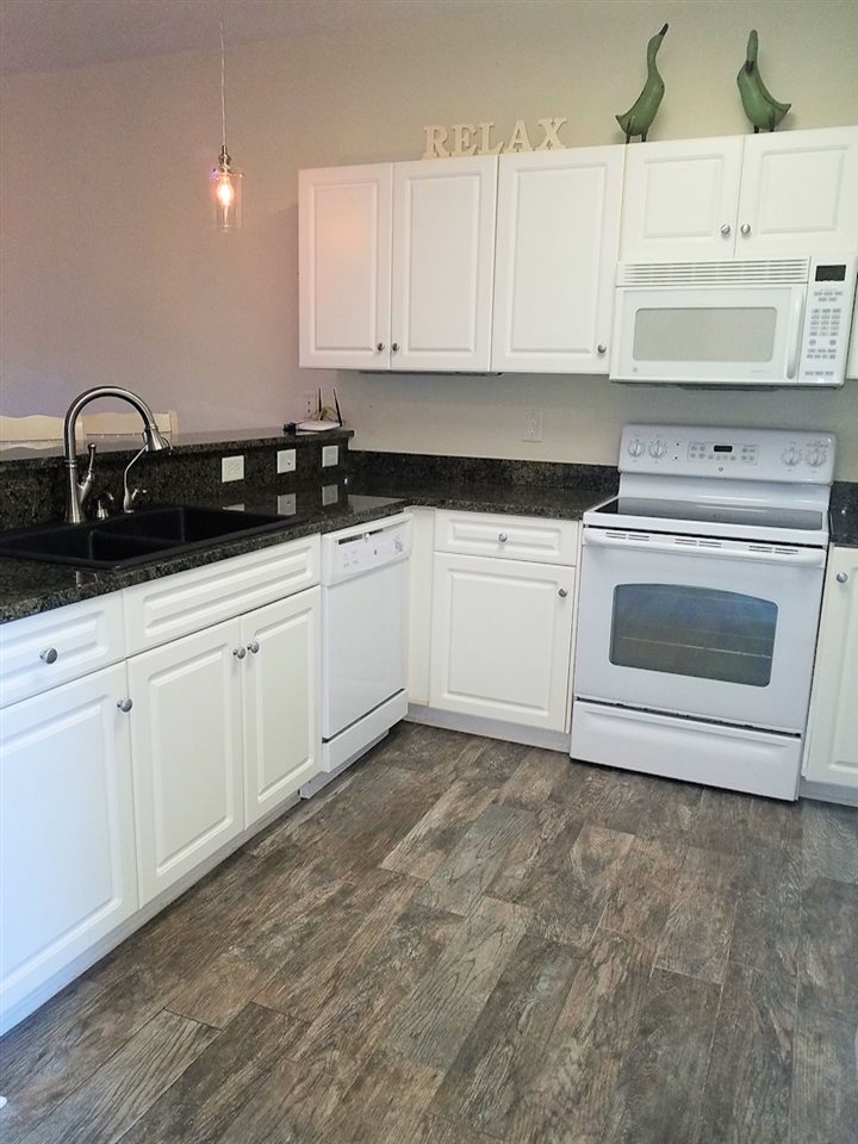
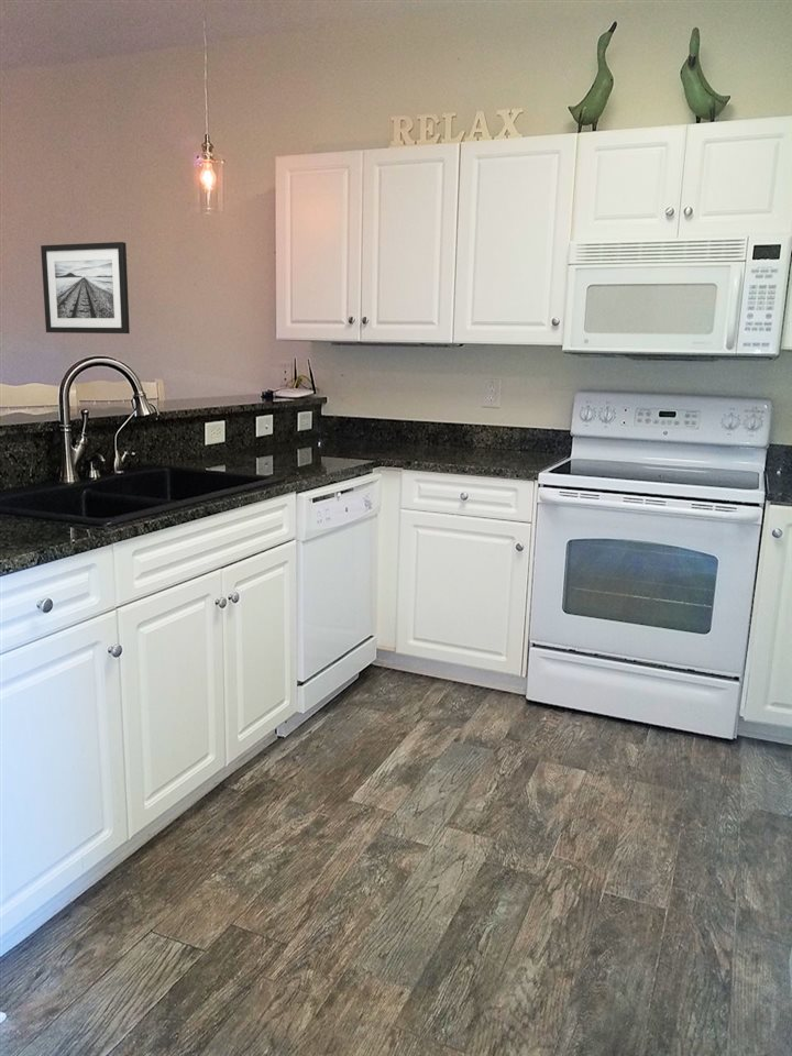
+ wall art [40,241,131,334]
